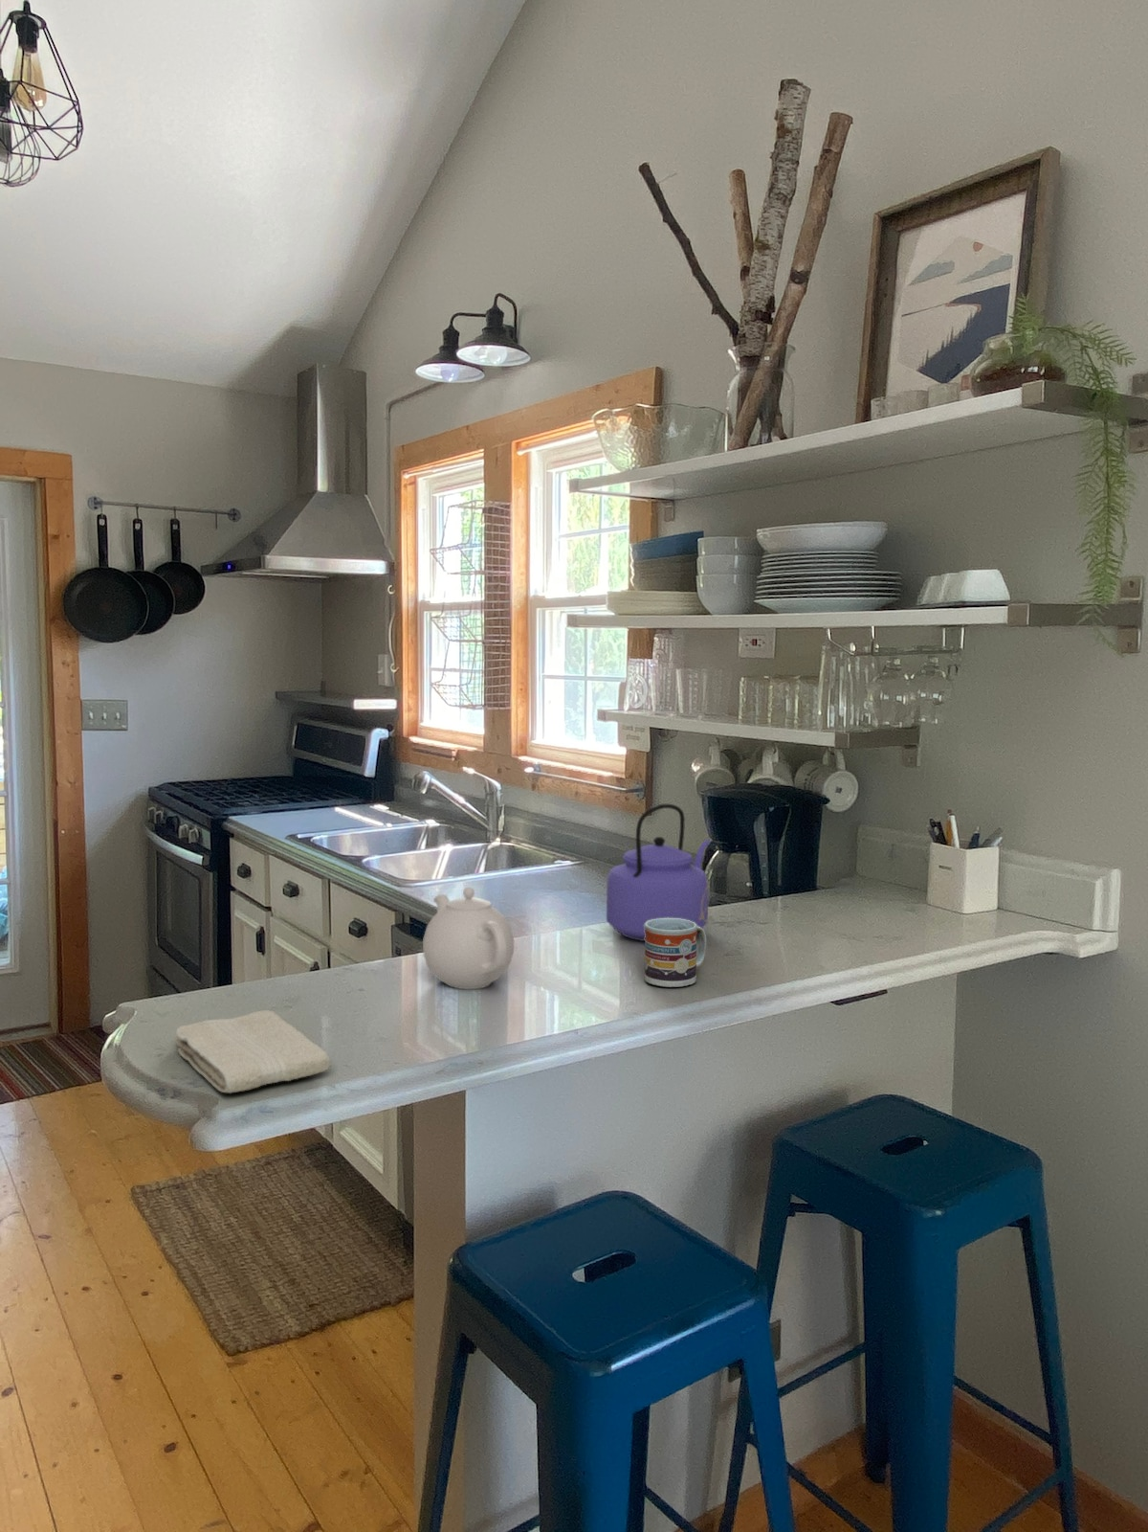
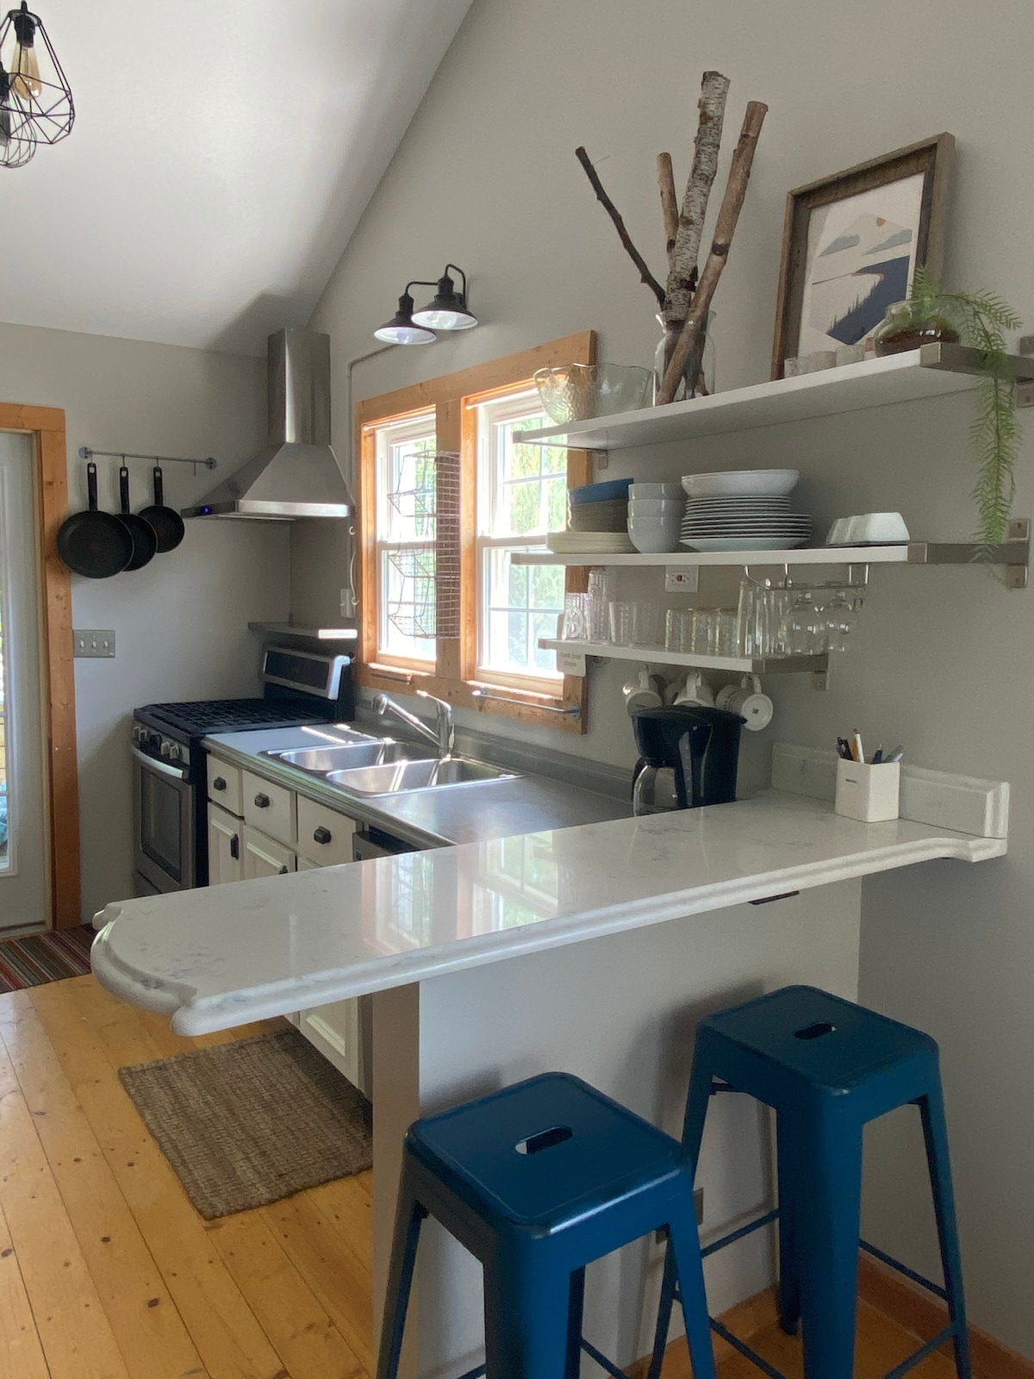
- teapot [422,885,515,990]
- kettle [605,803,710,942]
- washcloth [174,1010,332,1094]
- cup [644,917,708,988]
